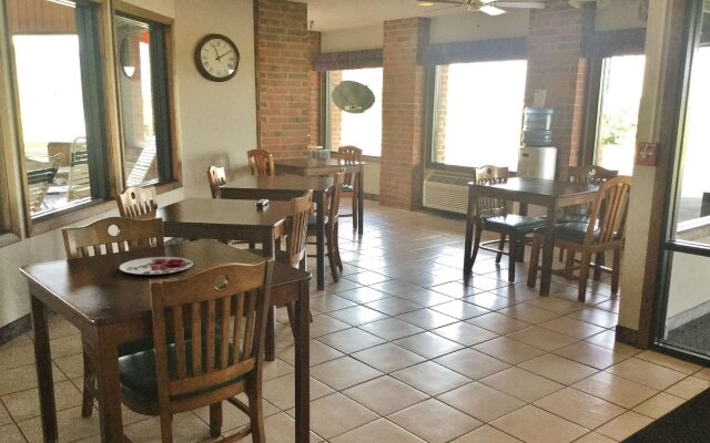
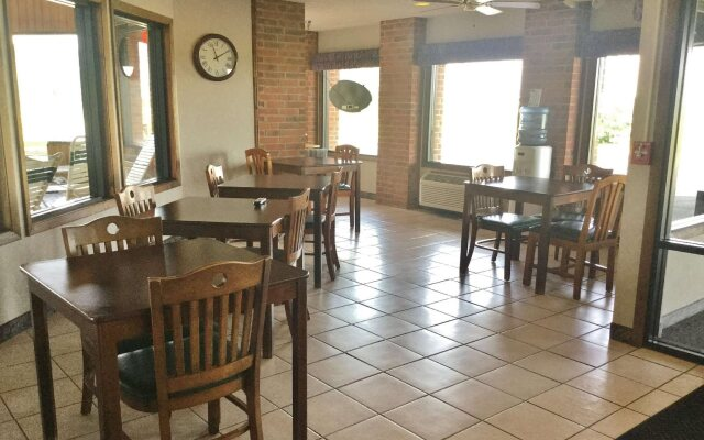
- plate [119,256,194,276]
